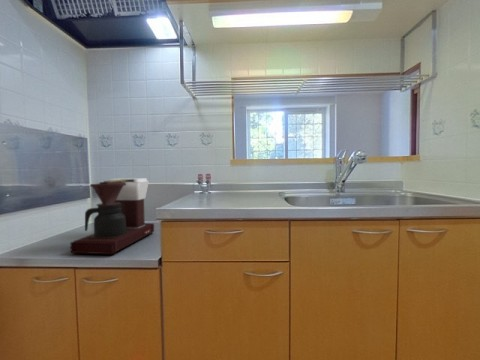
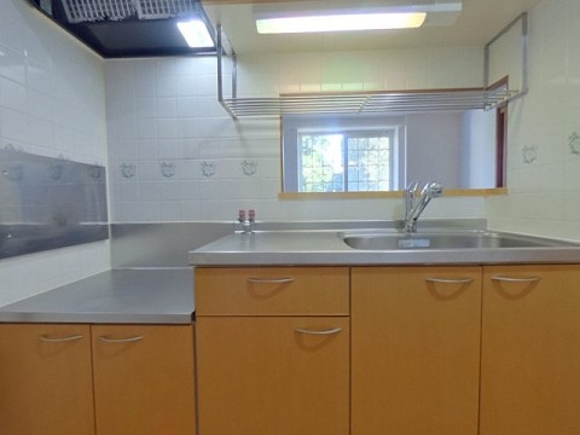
- coffee maker [69,177,155,255]
